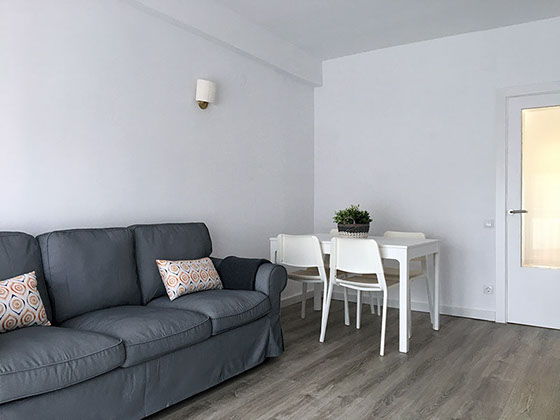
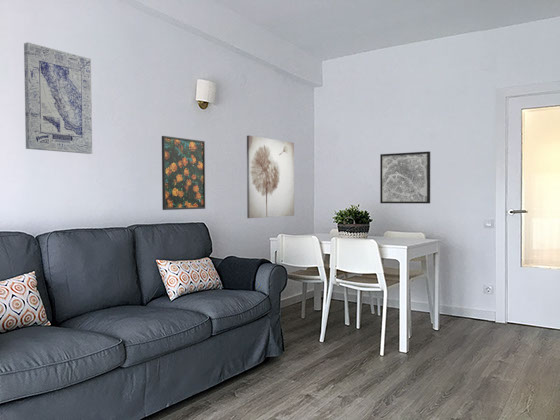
+ wall art [23,42,93,155]
+ wall art [246,135,295,219]
+ wall art [379,150,431,204]
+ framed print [161,135,206,211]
